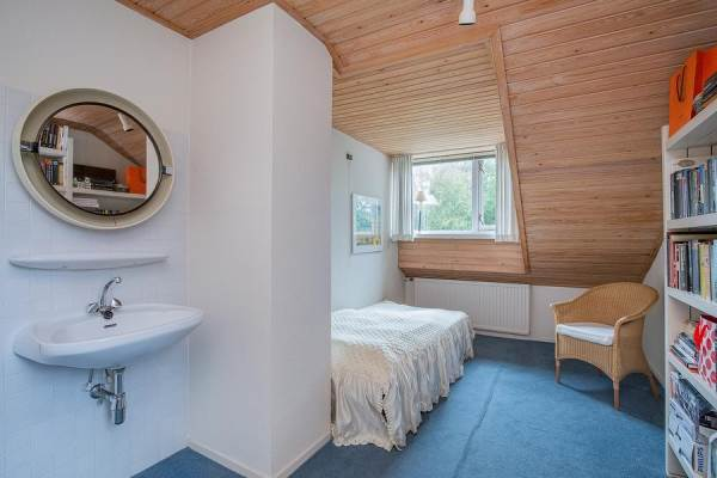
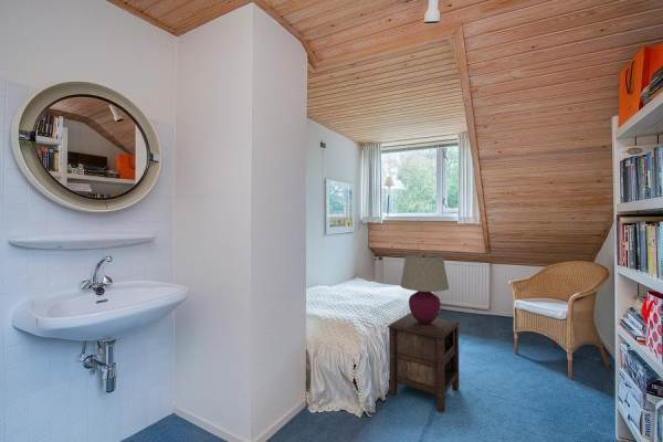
+ table lamp [399,253,450,324]
+ nightstand [387,312,461,413]
